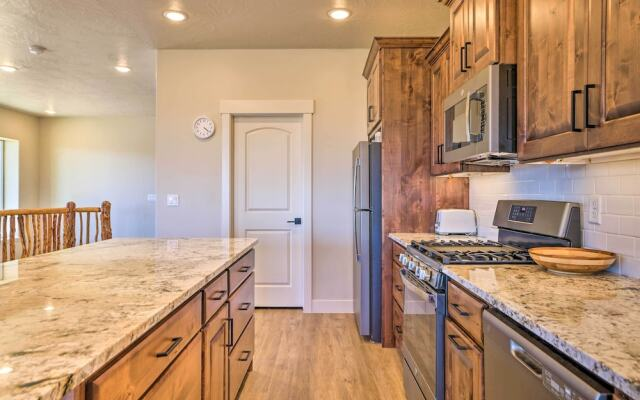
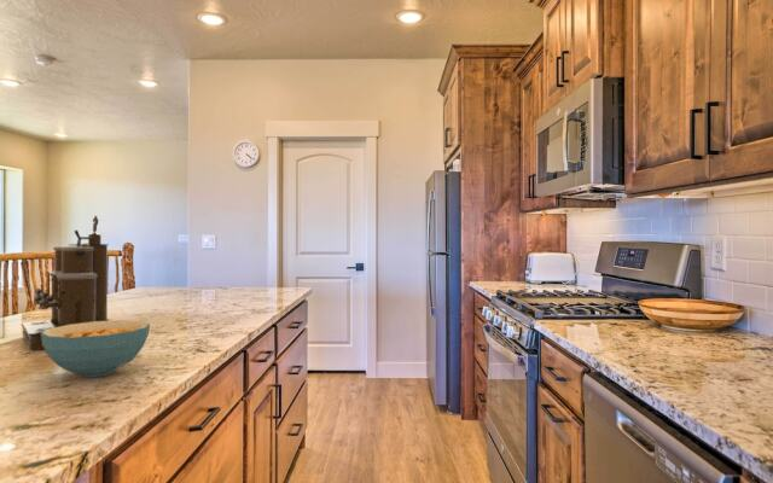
+ coffee maker [21,215,112,350]
+ cereal bowl [41,319,151,378]
